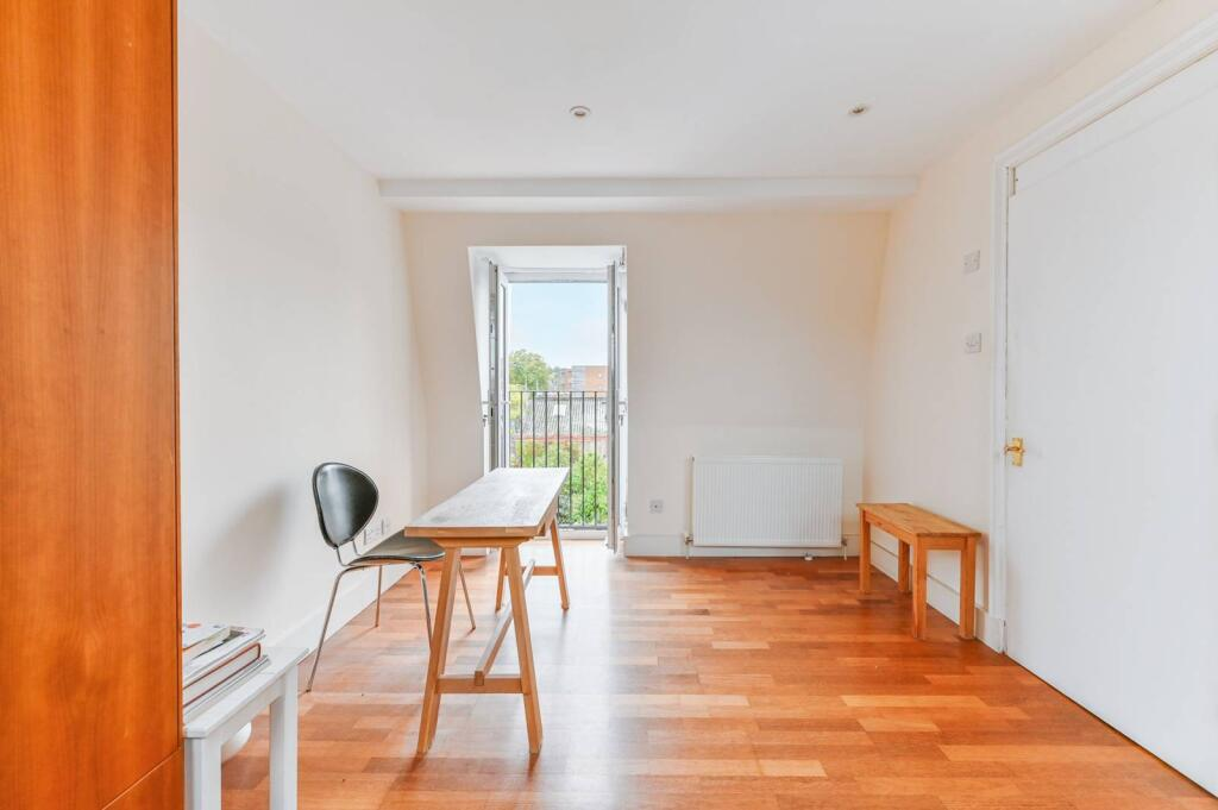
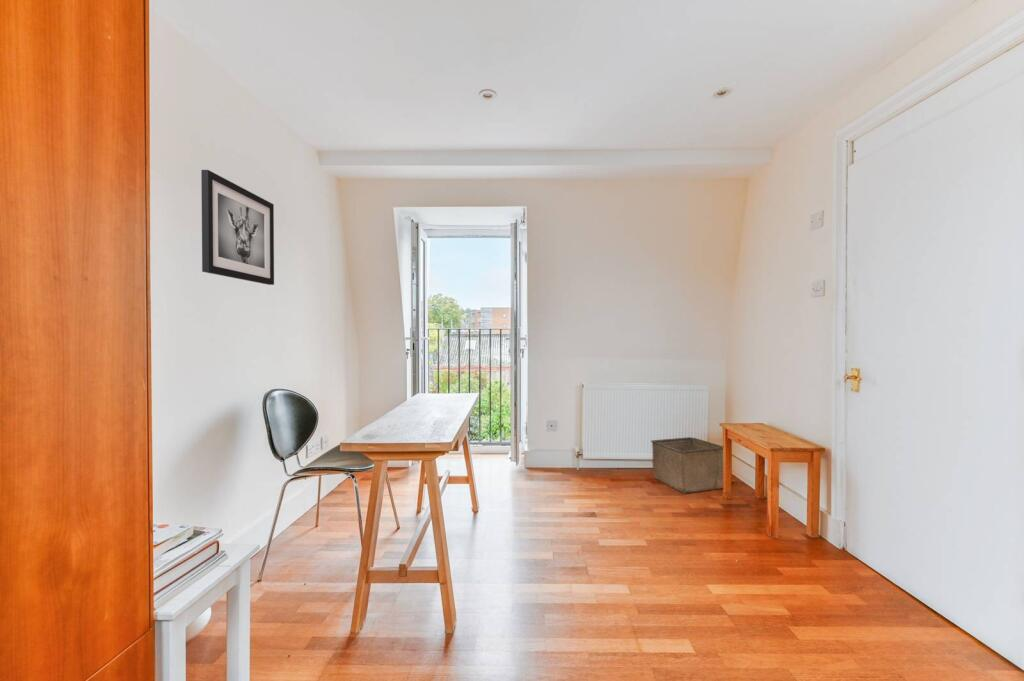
+ storage bin [650,436,724,495]
+ wall art [200,169,275,286]
